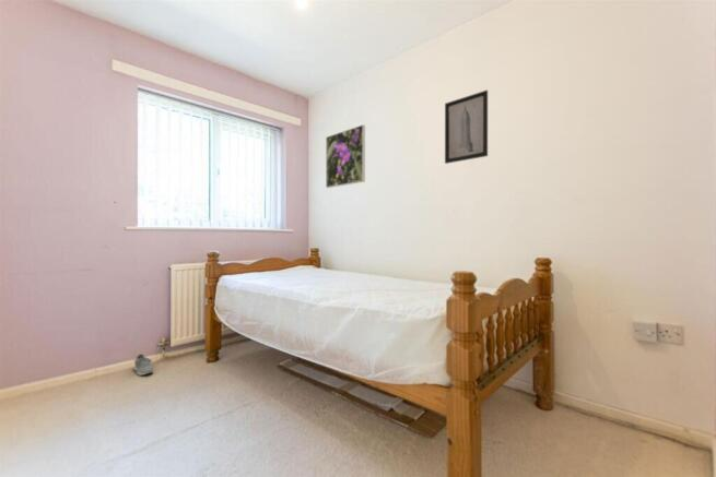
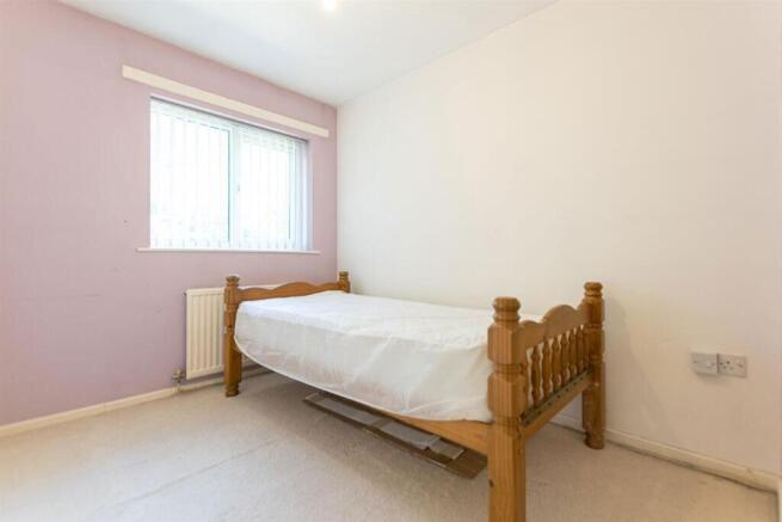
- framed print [325,123,366,189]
- shoe [132,353,154,377]
- wall art [444,88,489,165]
